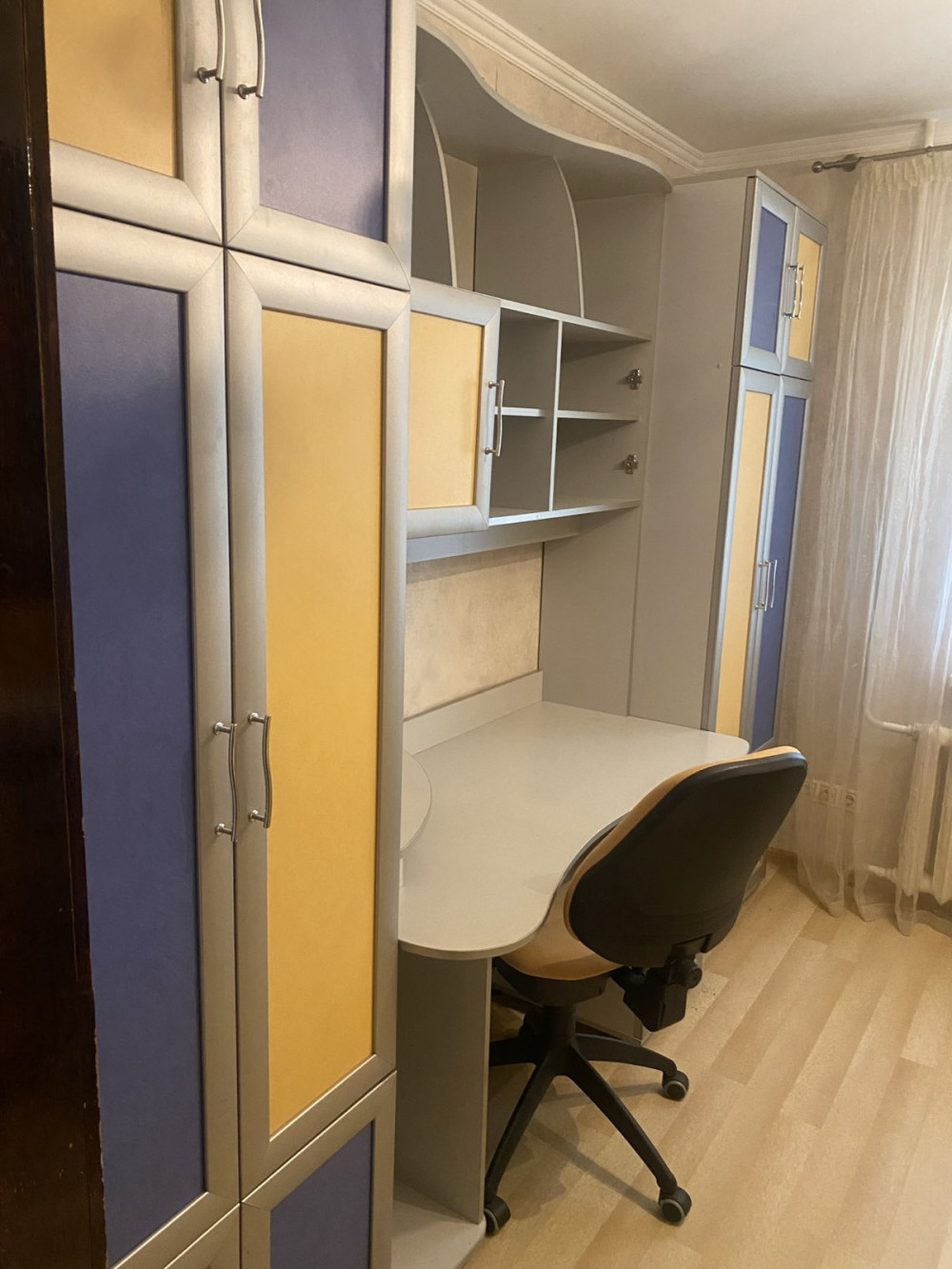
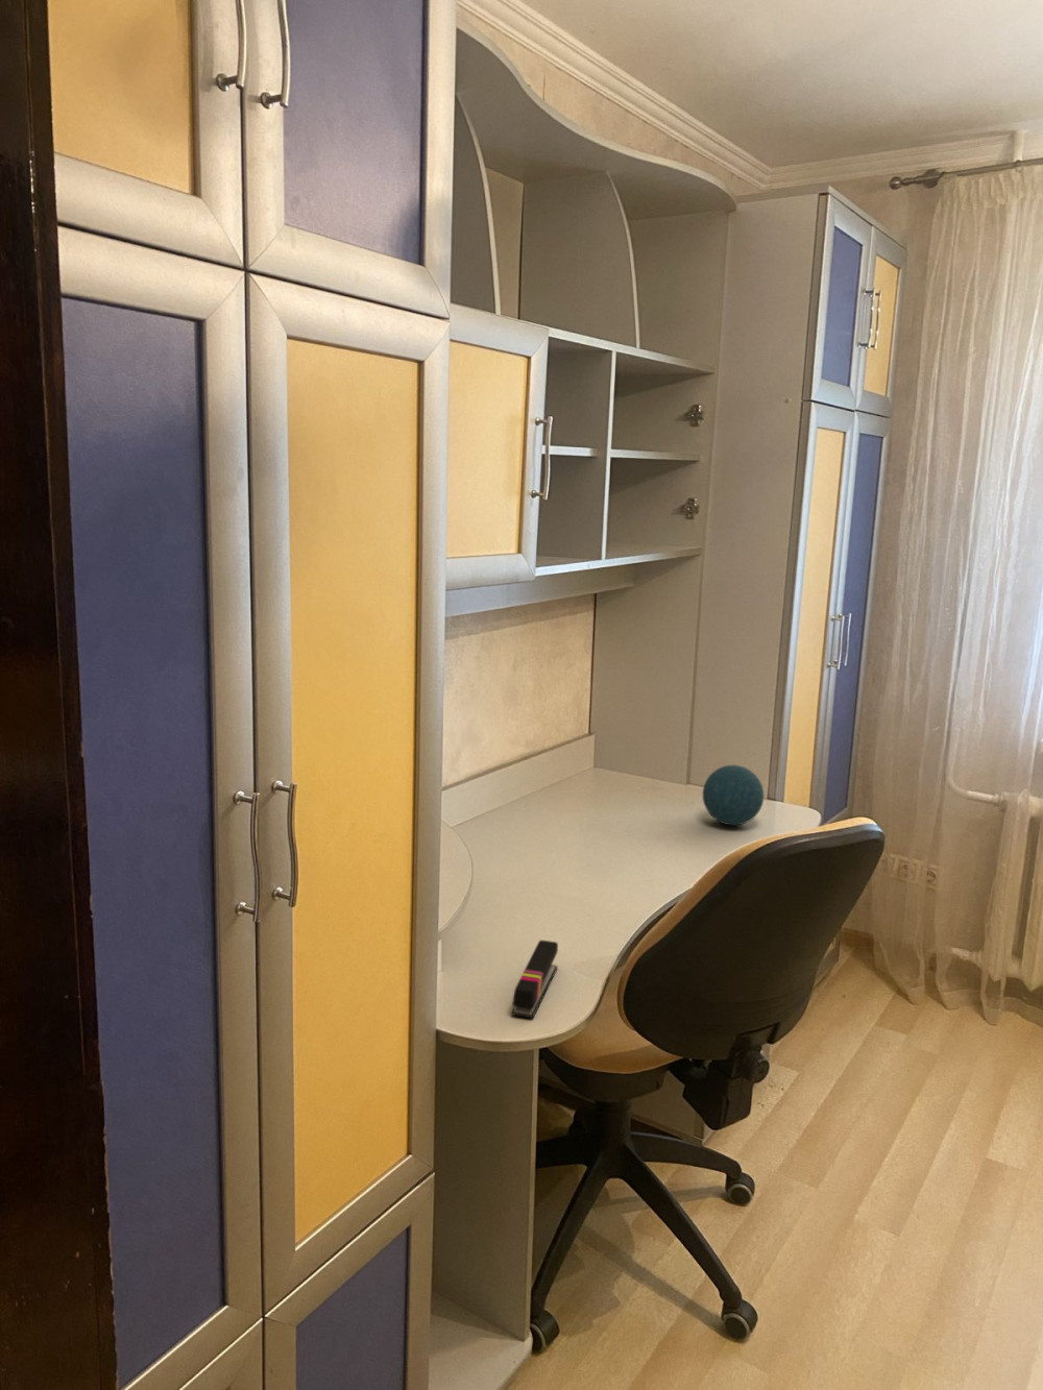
+ stapler [511,940,559,1019]
+ decorative orb [702,765,765,826]
